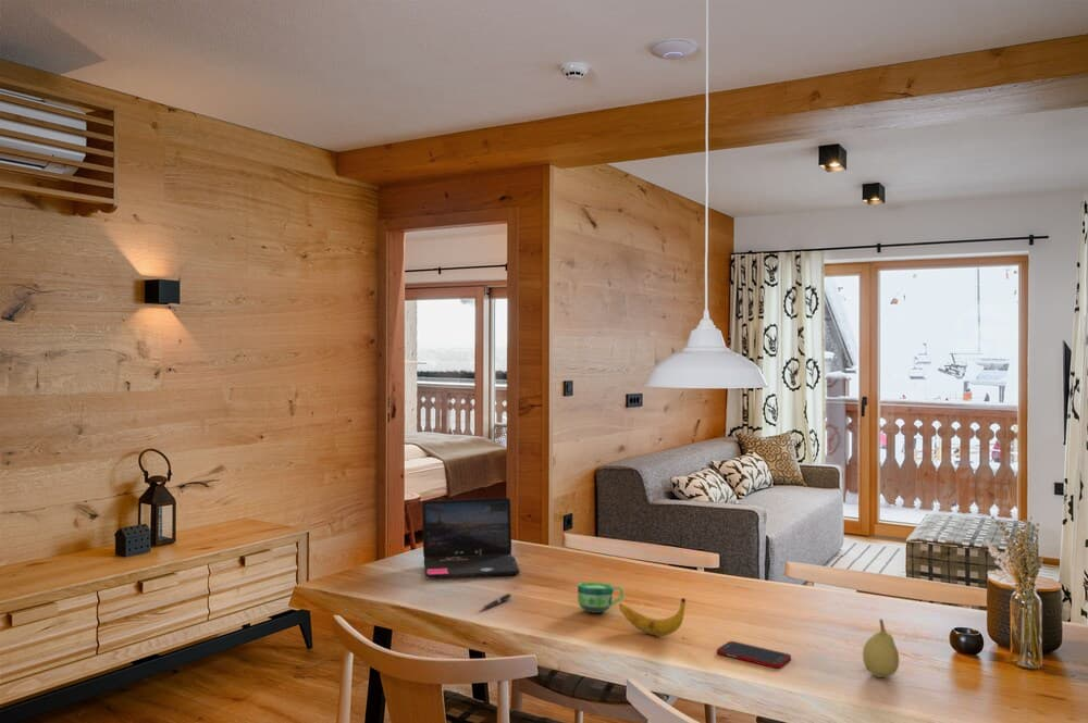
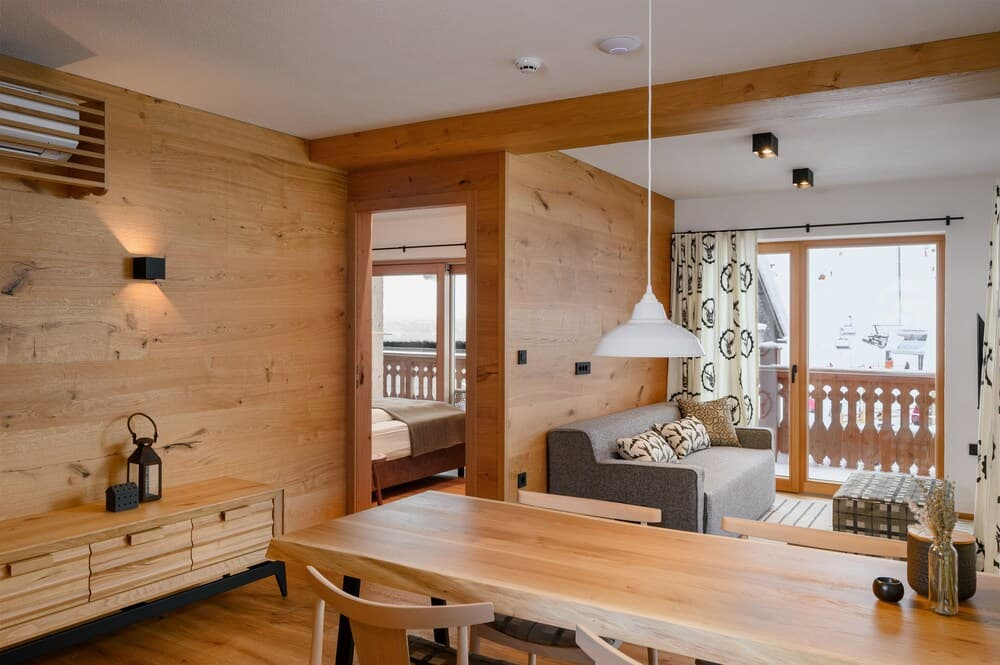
- fruit [862,618,900,678]
- cell phone [716,640,792,670]
- cup [577,582,625,613]
- laptop [421,497,521,578]
- banana [618,597,687,637]
- pen [478,593,512,612]
